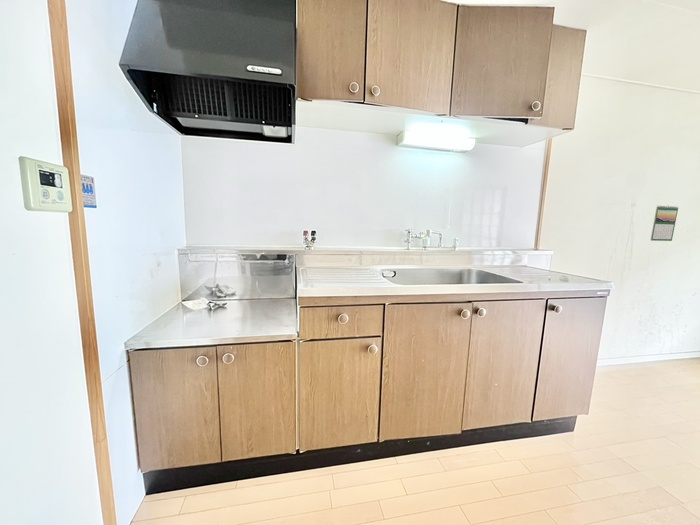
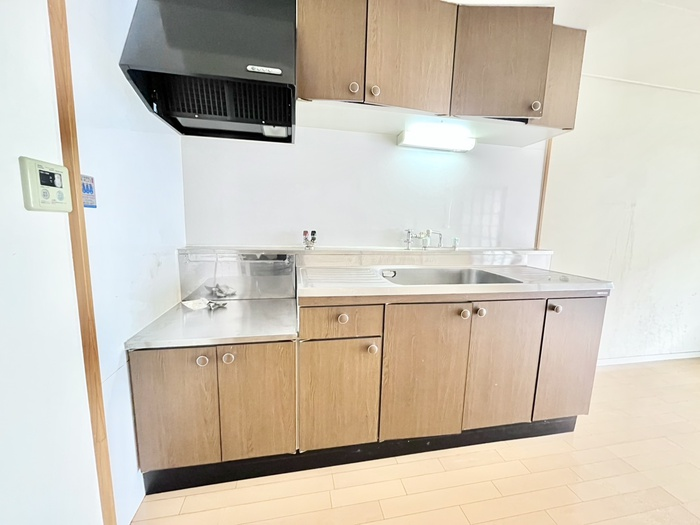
- calendar [650,205,679,242]
